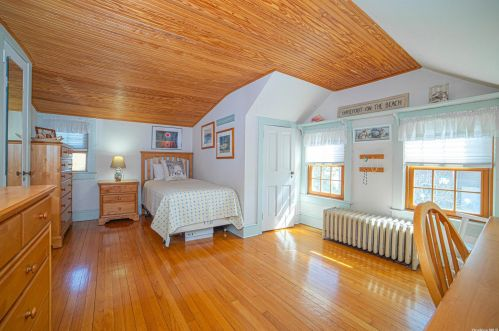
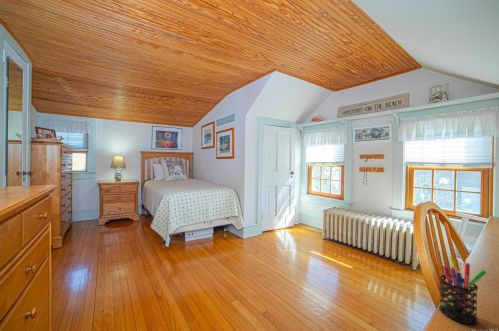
+ pen holder [438,256,488,325]
